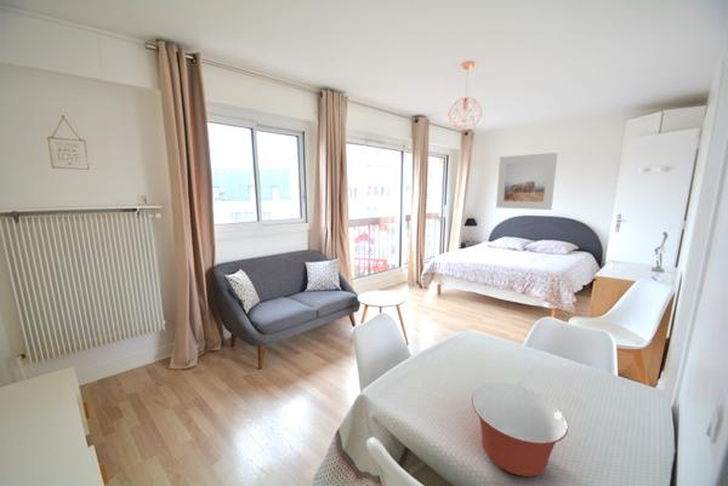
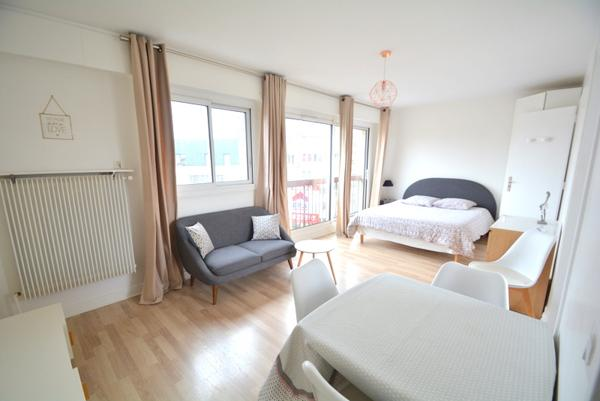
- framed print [495,151,558,211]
- mixing bowl [471,383,569,478]
